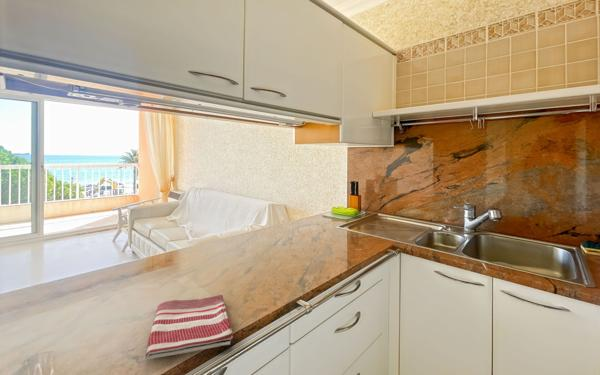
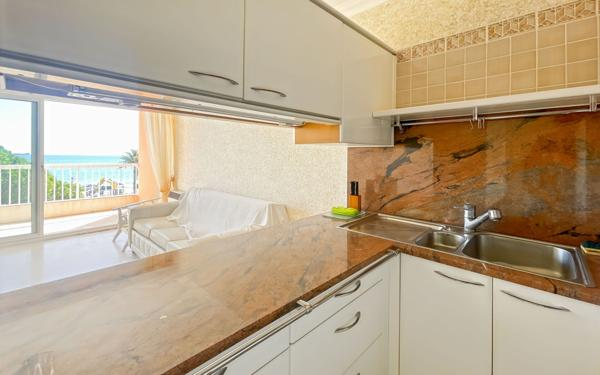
- dish towel [145,294,234,360]
